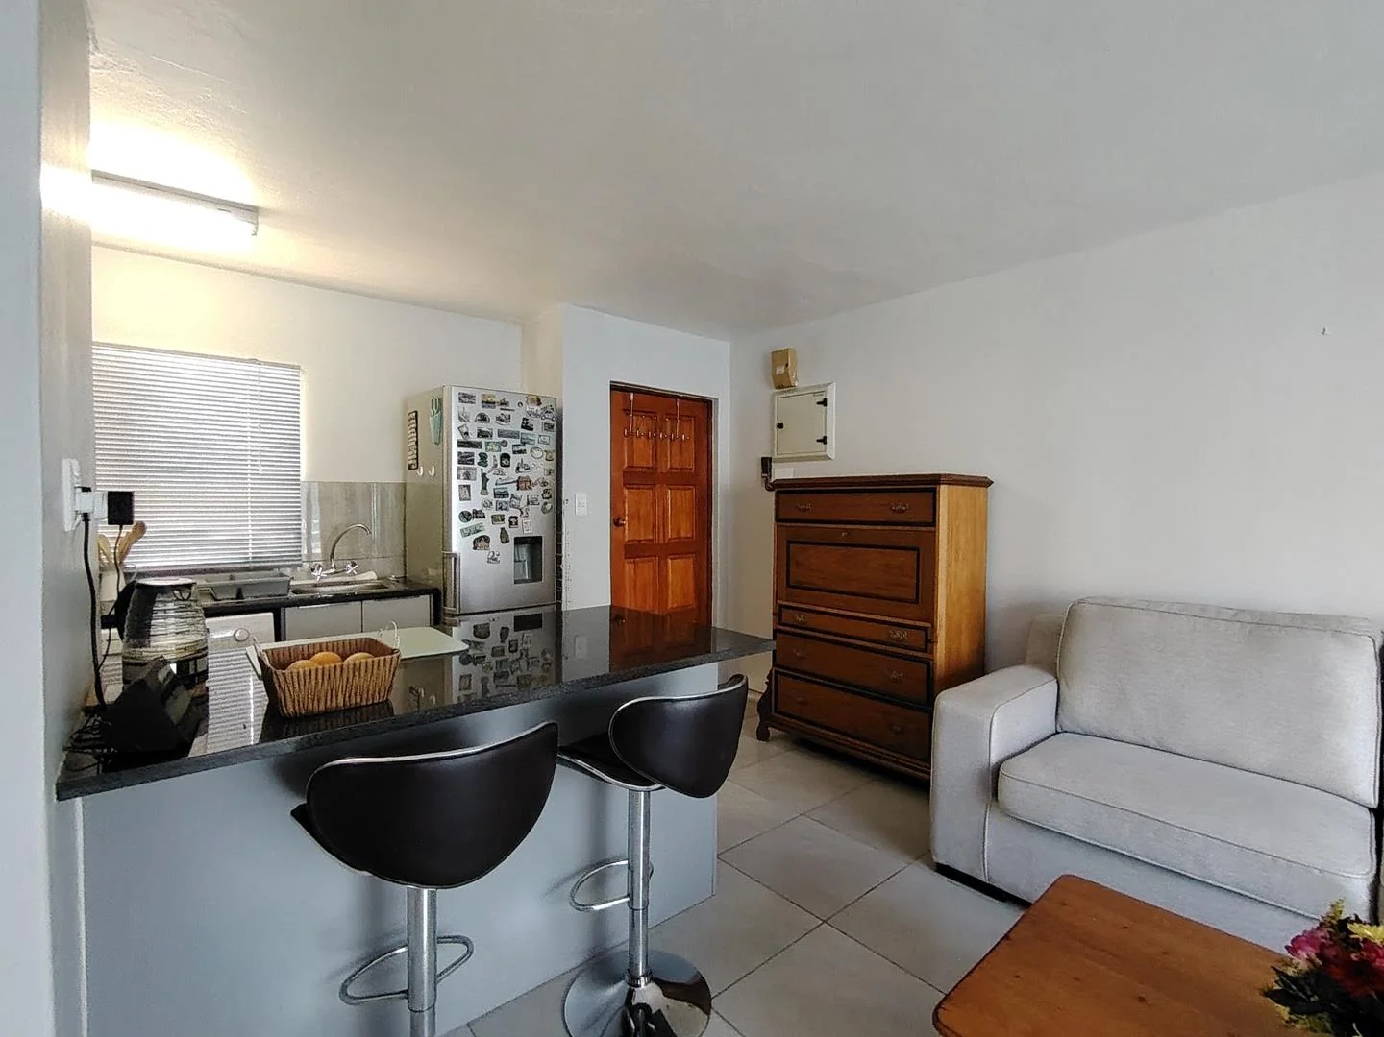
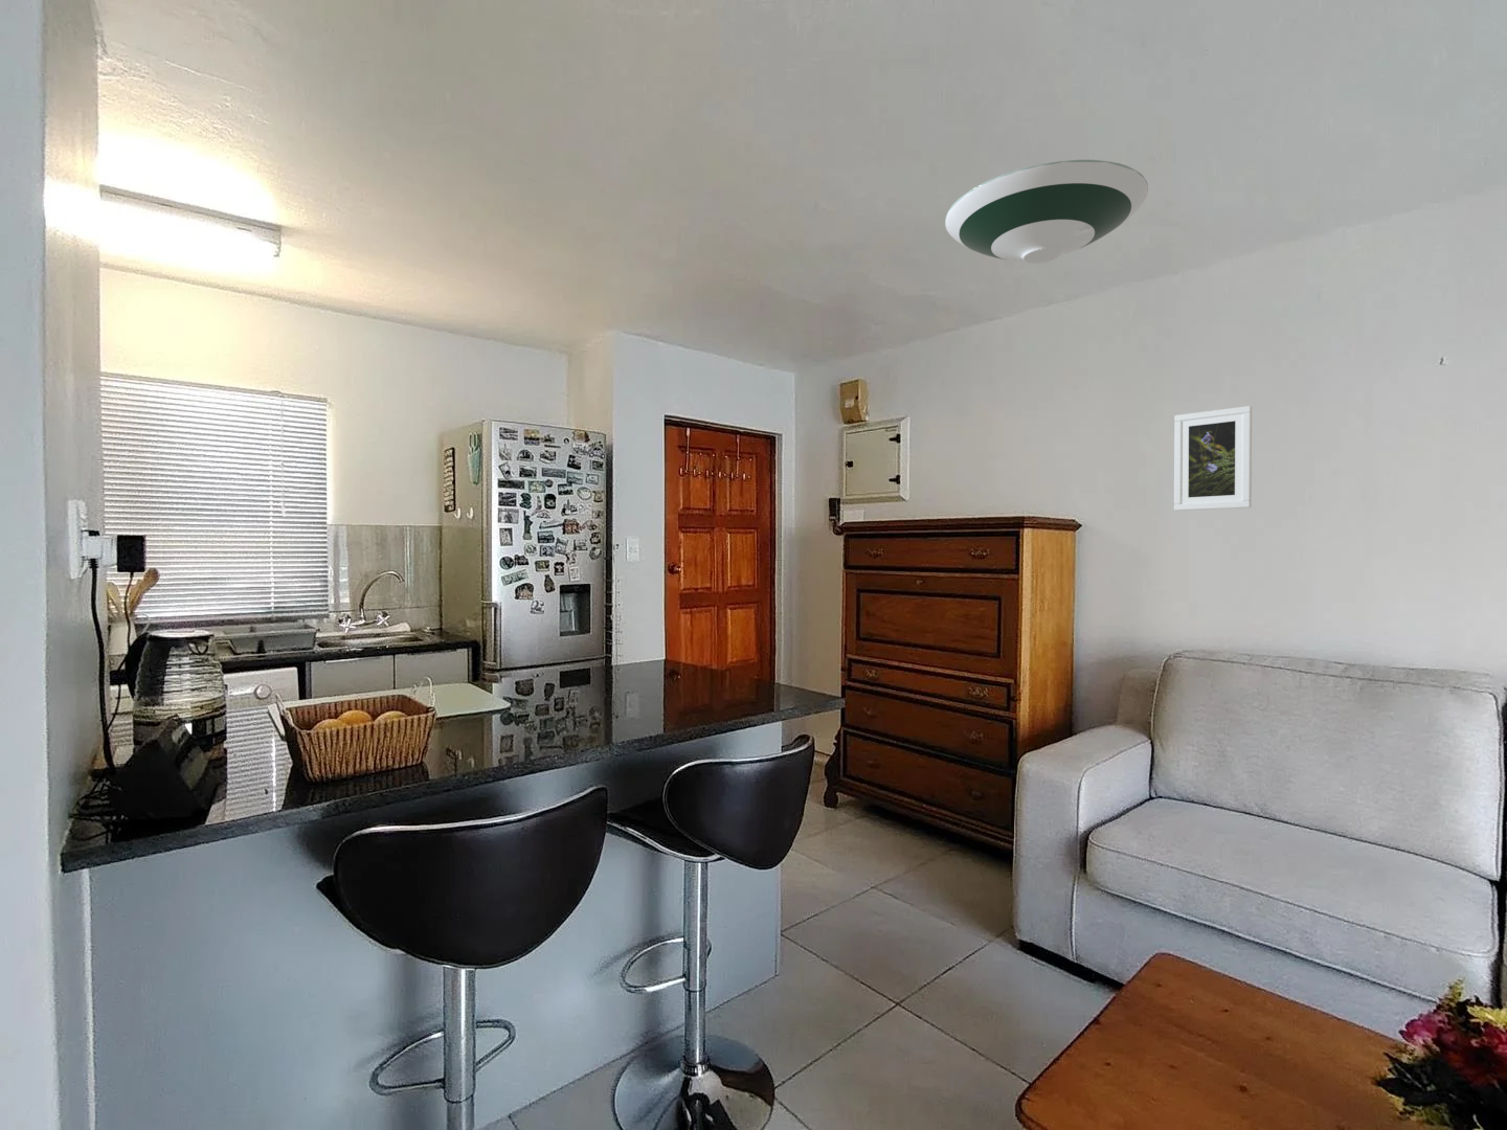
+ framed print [1174,405,1253,512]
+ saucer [945,159,1149,265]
